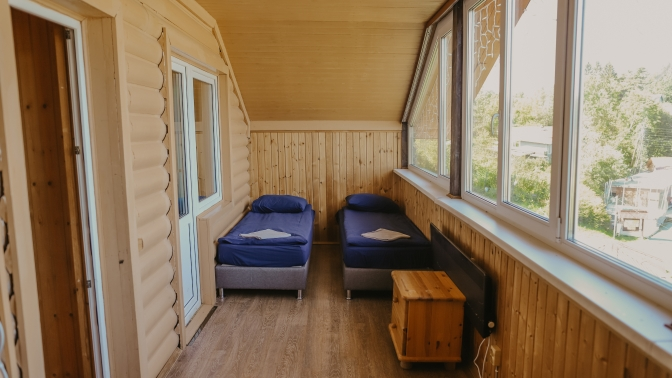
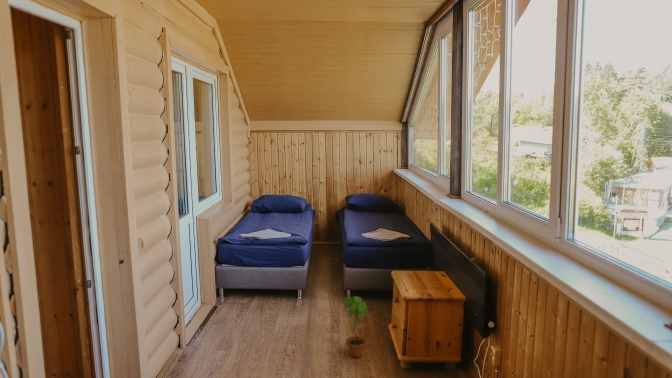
+ potted plant [343,295,369,358]
